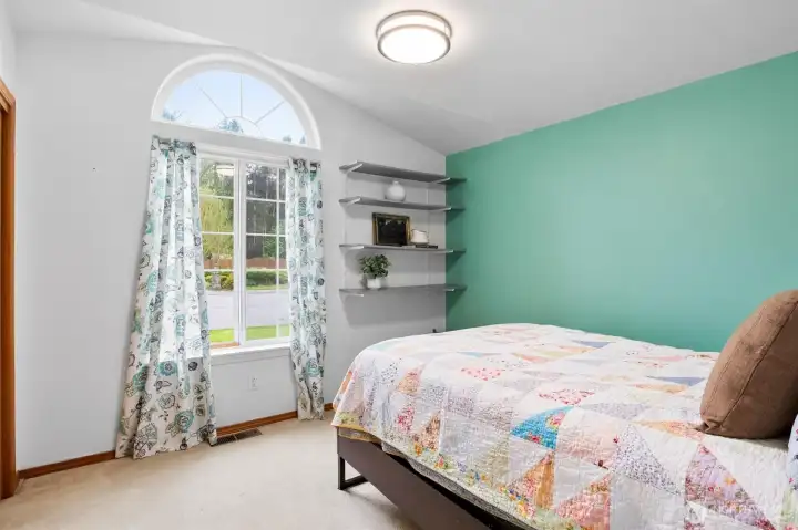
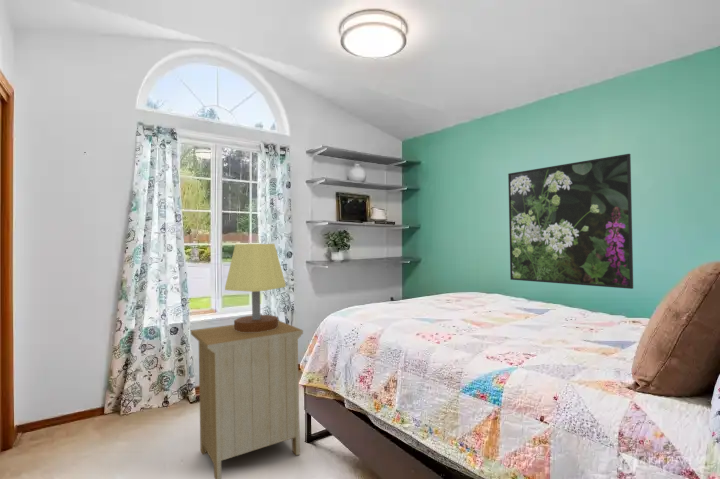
+ nightstand [190,319,304,479]
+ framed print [507,153,634,290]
+ table lamp [224,243,287,332]
